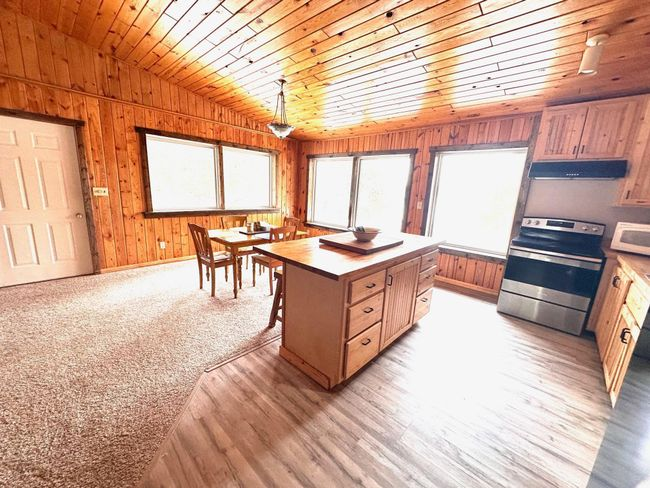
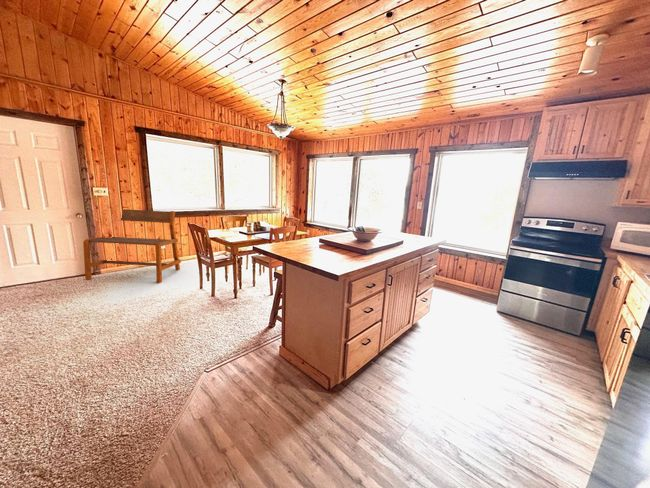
+ bench [82,208,182,284]
